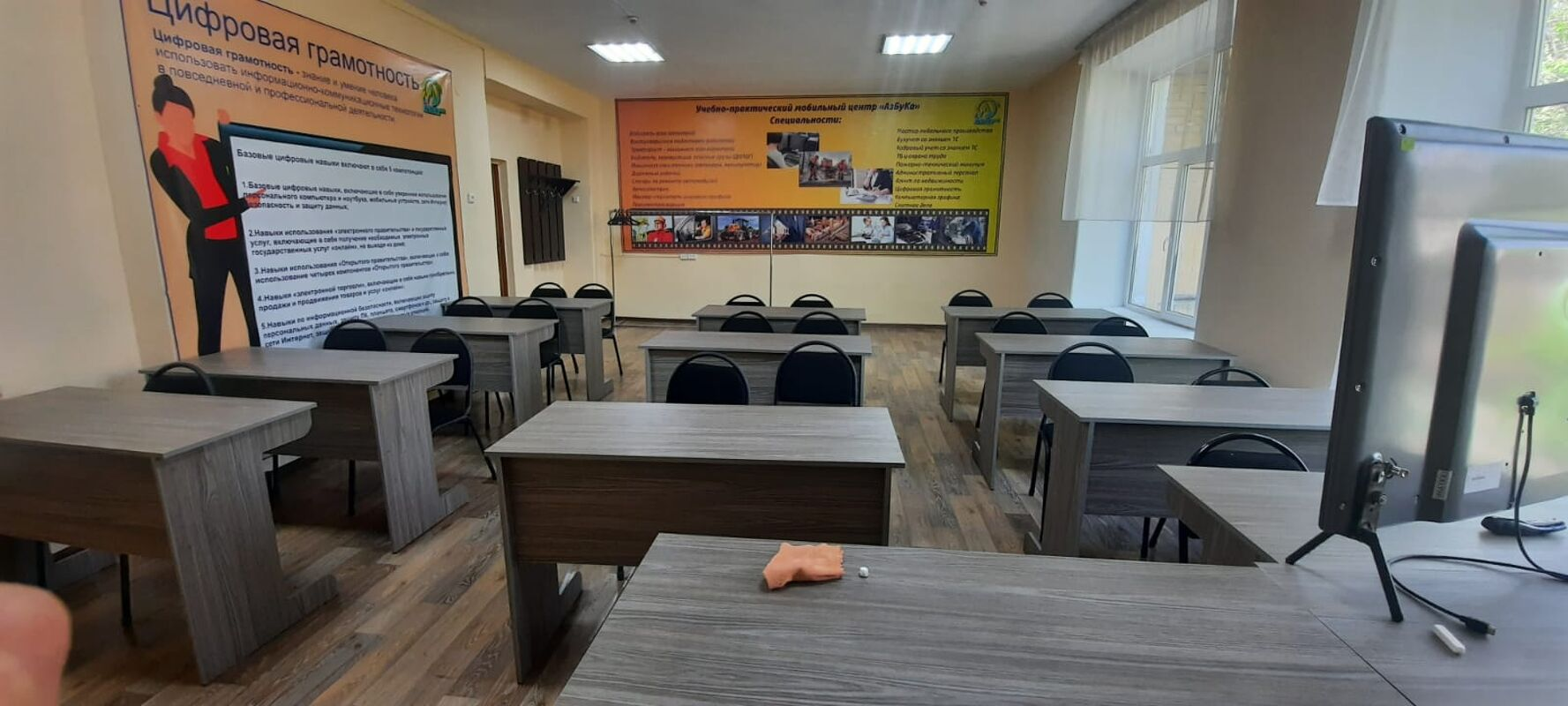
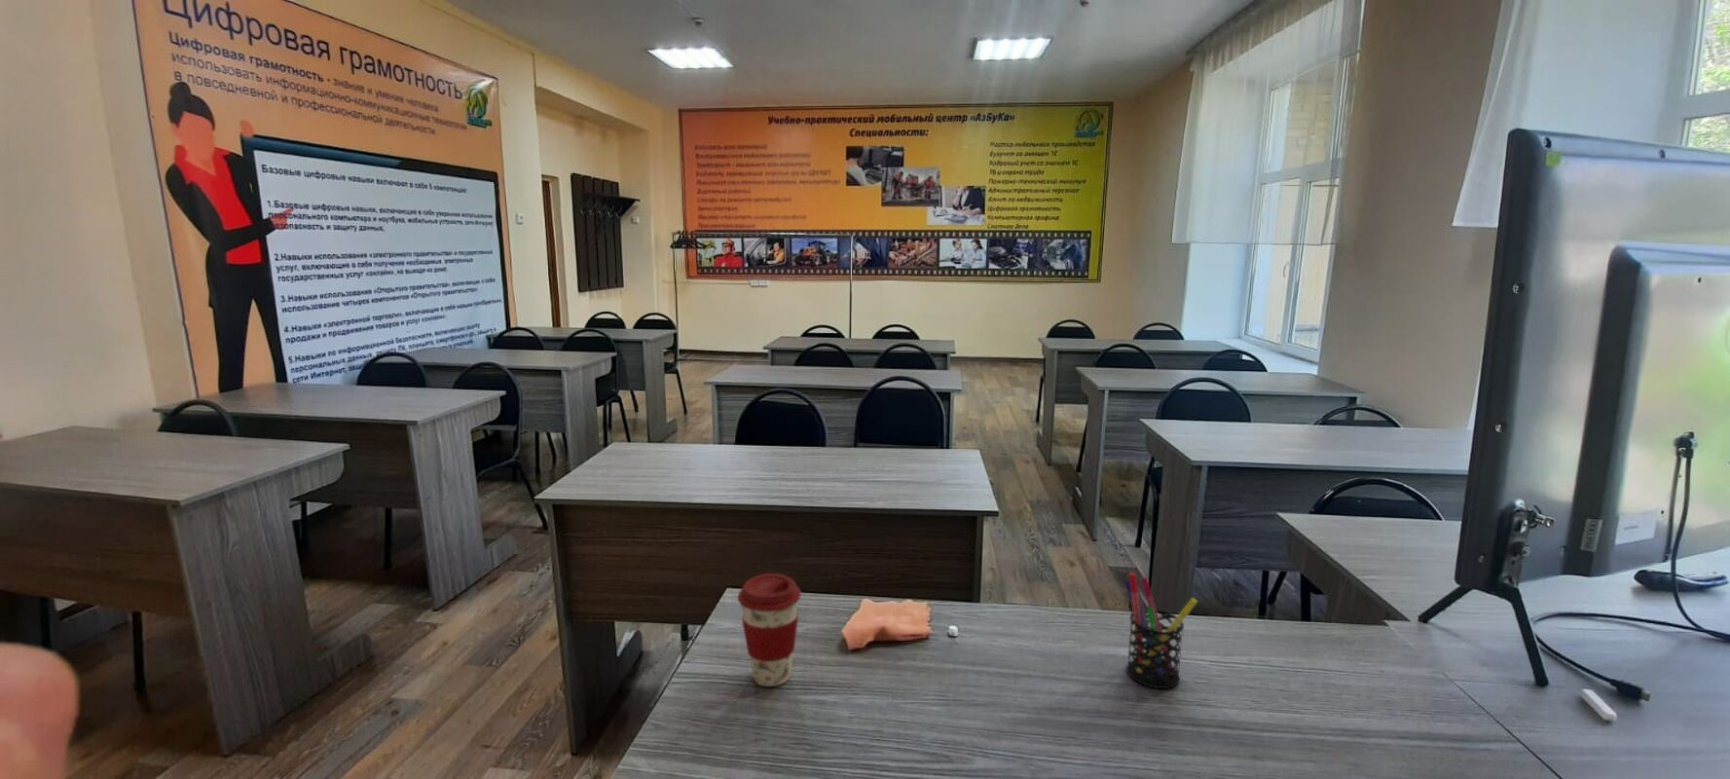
+ coffee cup [737,573,802,687]
+ pen holder [1123,572,1198,690]
